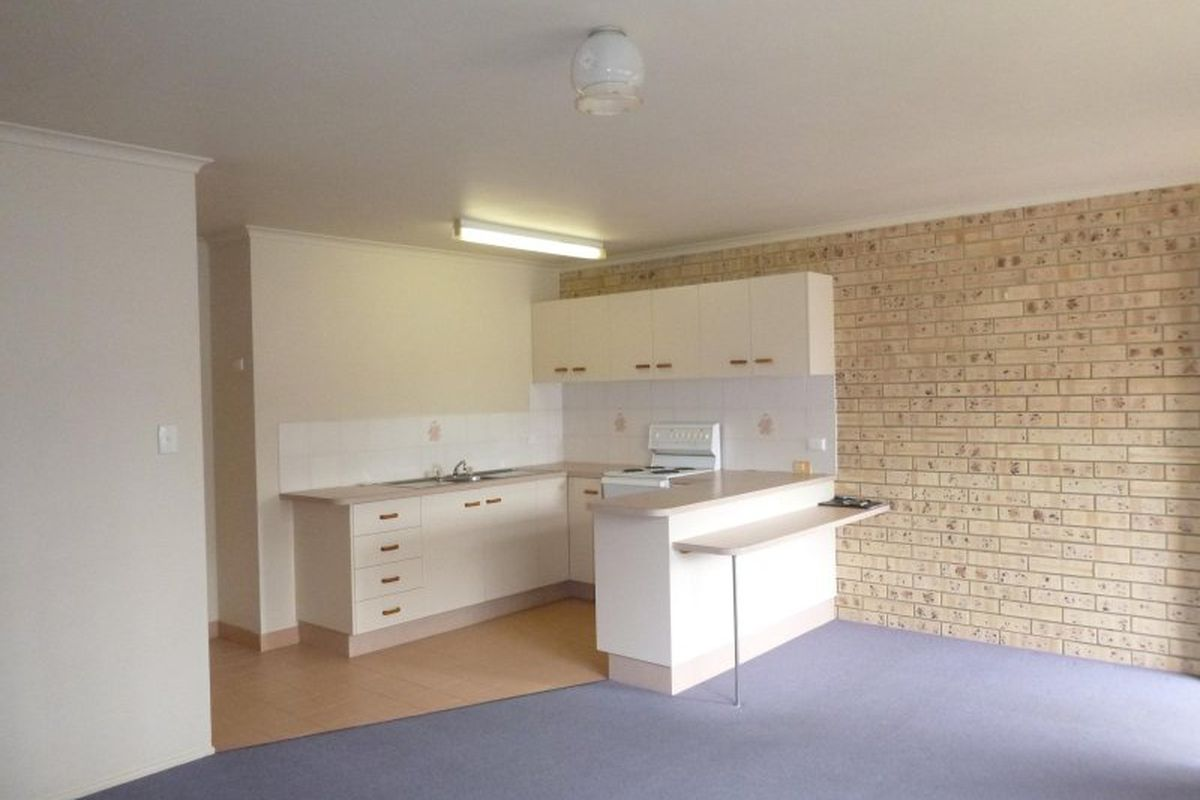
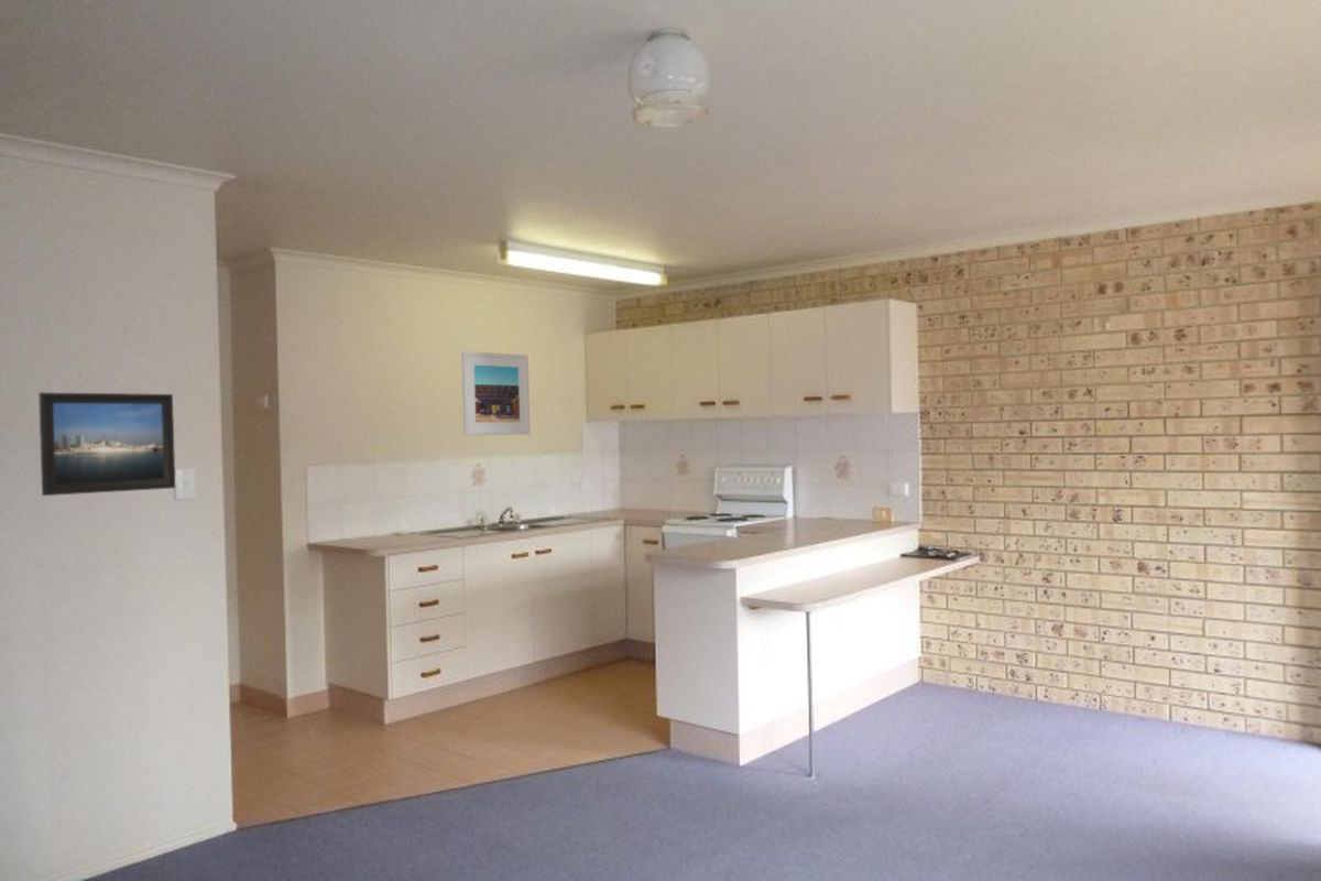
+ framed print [37,391,176,497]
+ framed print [460,350,531,437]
